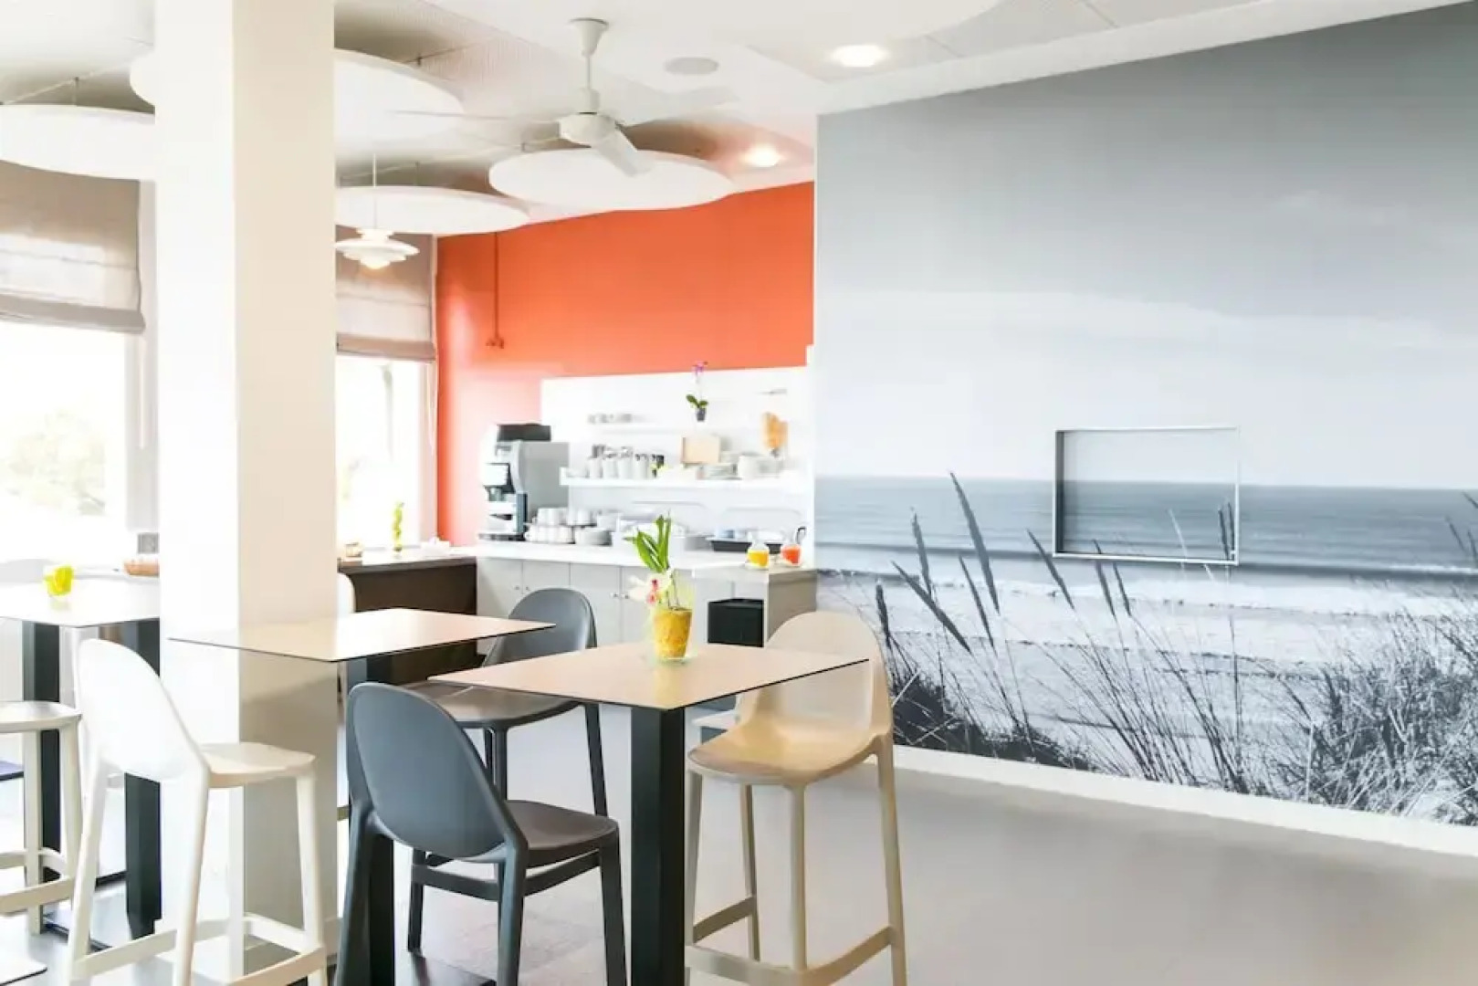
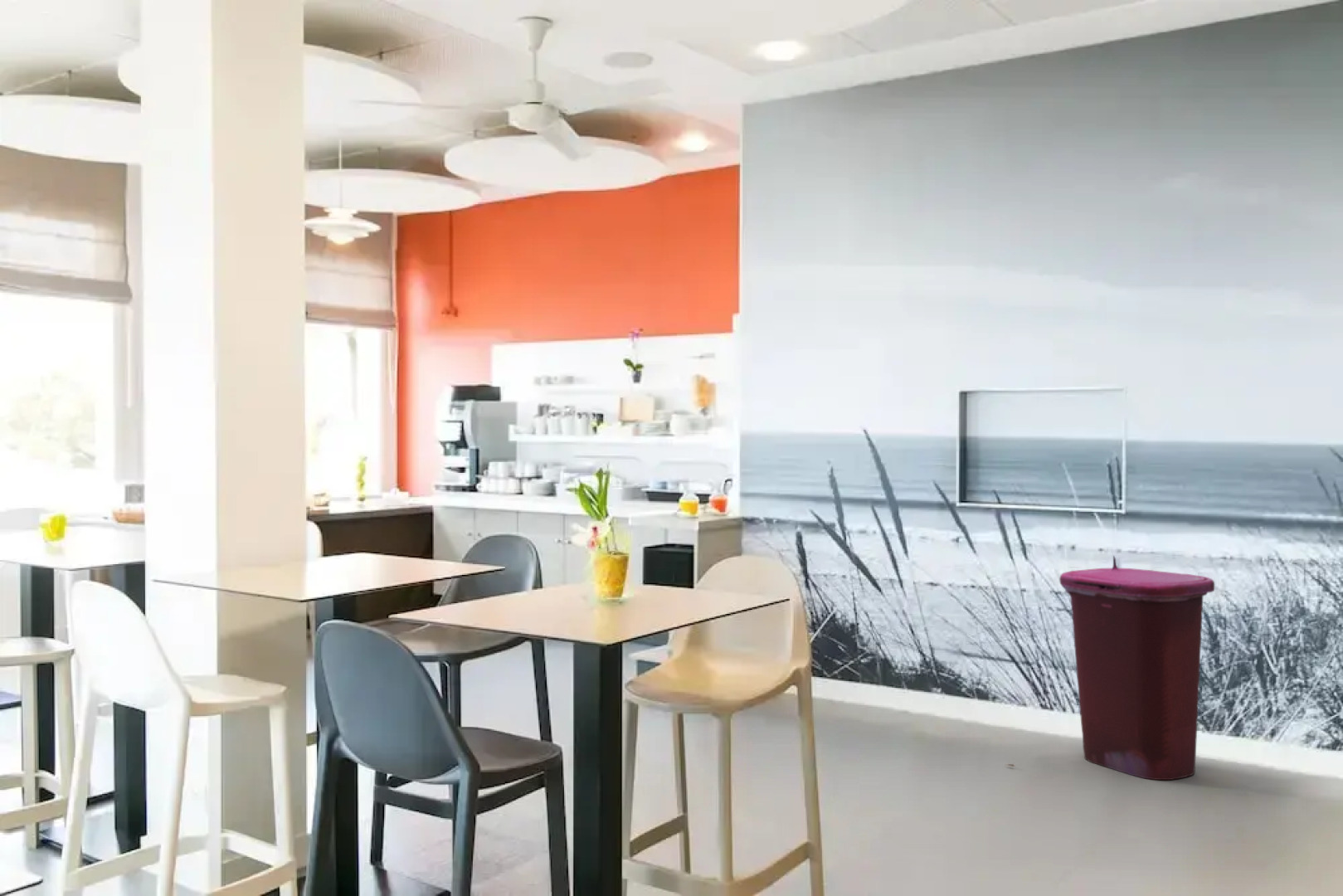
+ trash bin [1005,554,1215,781]
